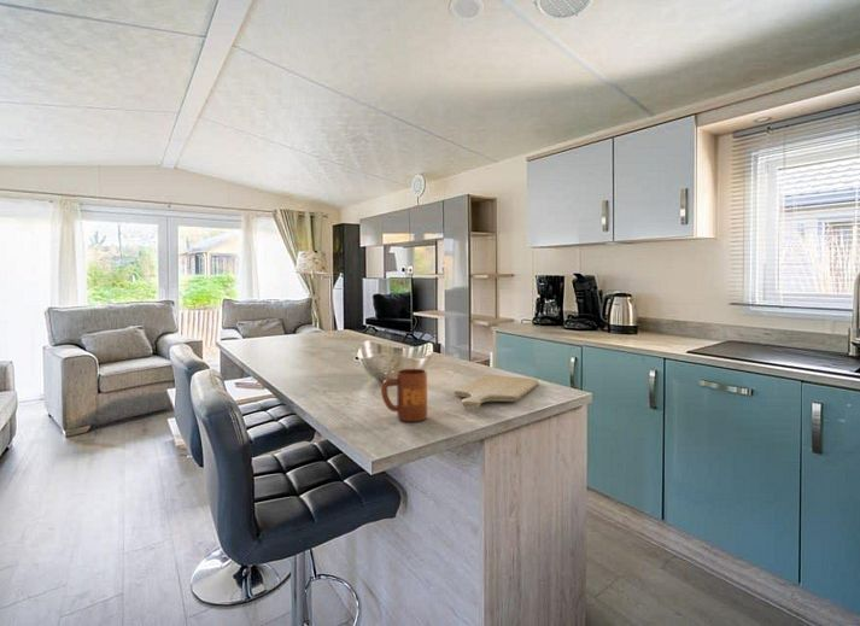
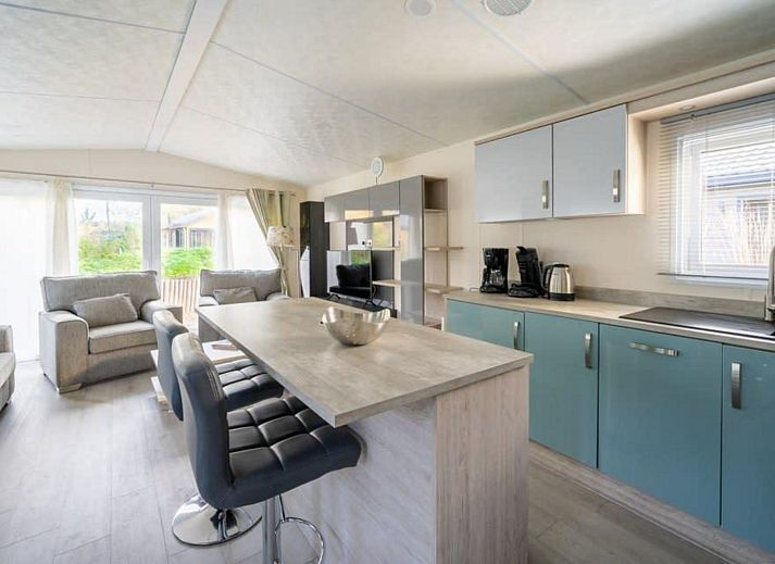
- mug [380,368,428,422]
- chopping board [454,375,539,410]
